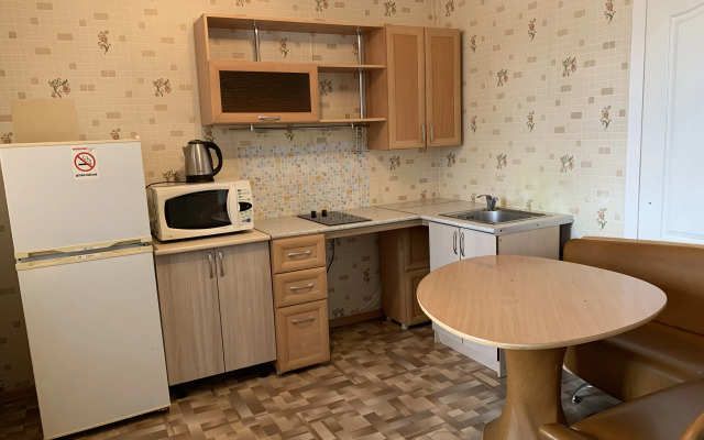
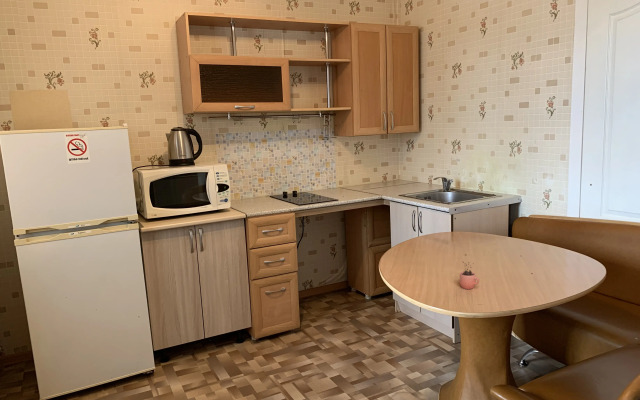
+ cocoa [459,260,480,290]
